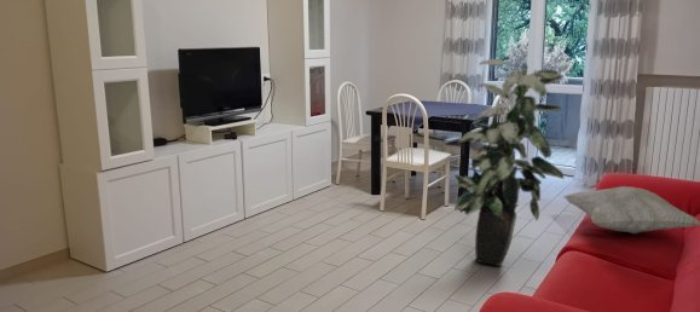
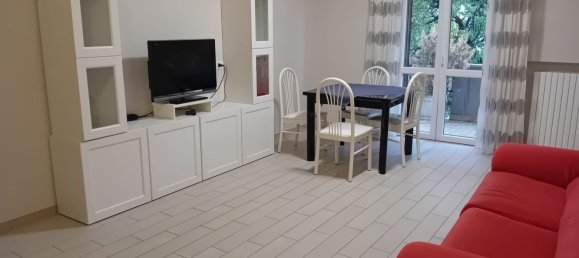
- indoor plant [453,58,565,267]
- decorative pillow [562,185,700,235]
